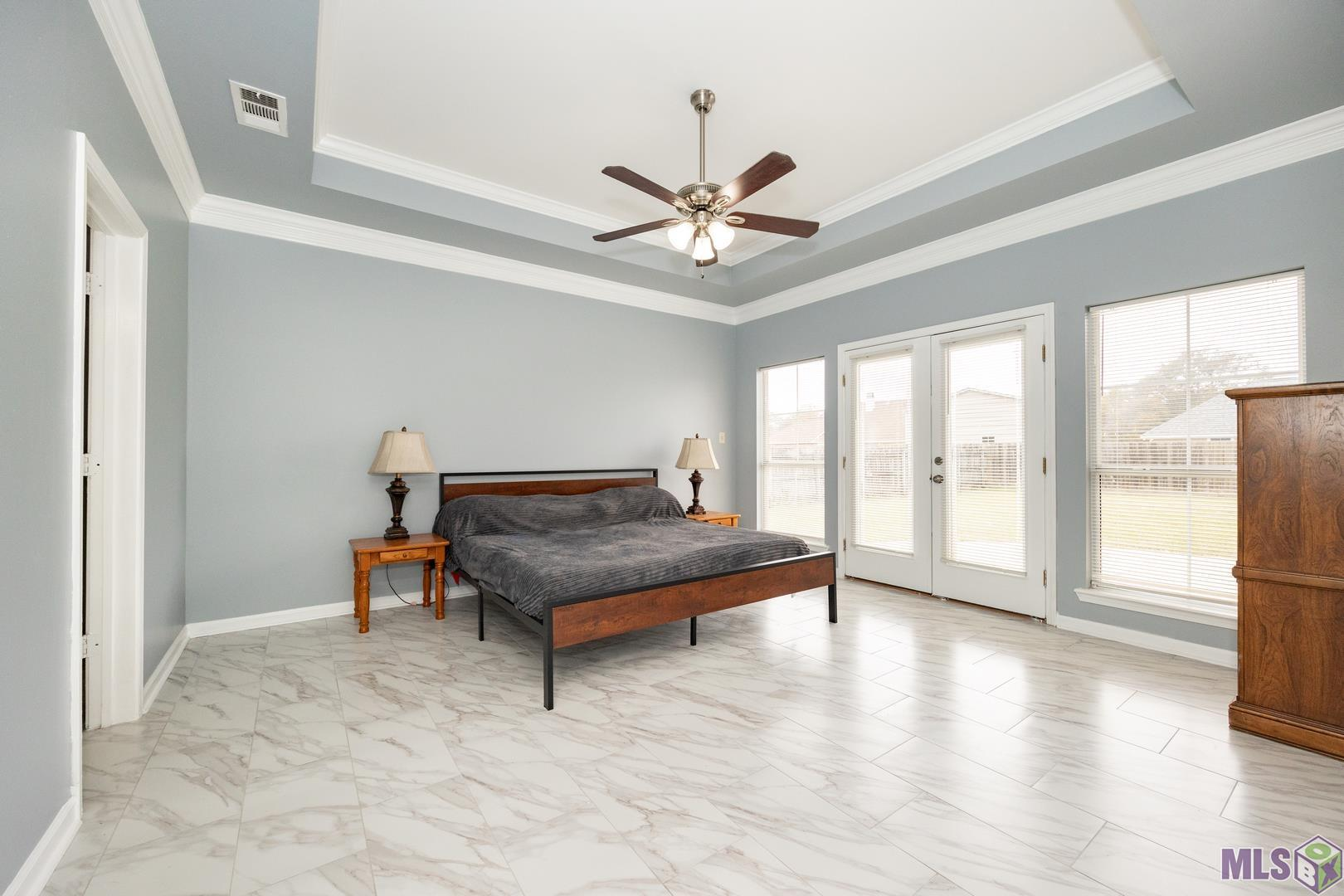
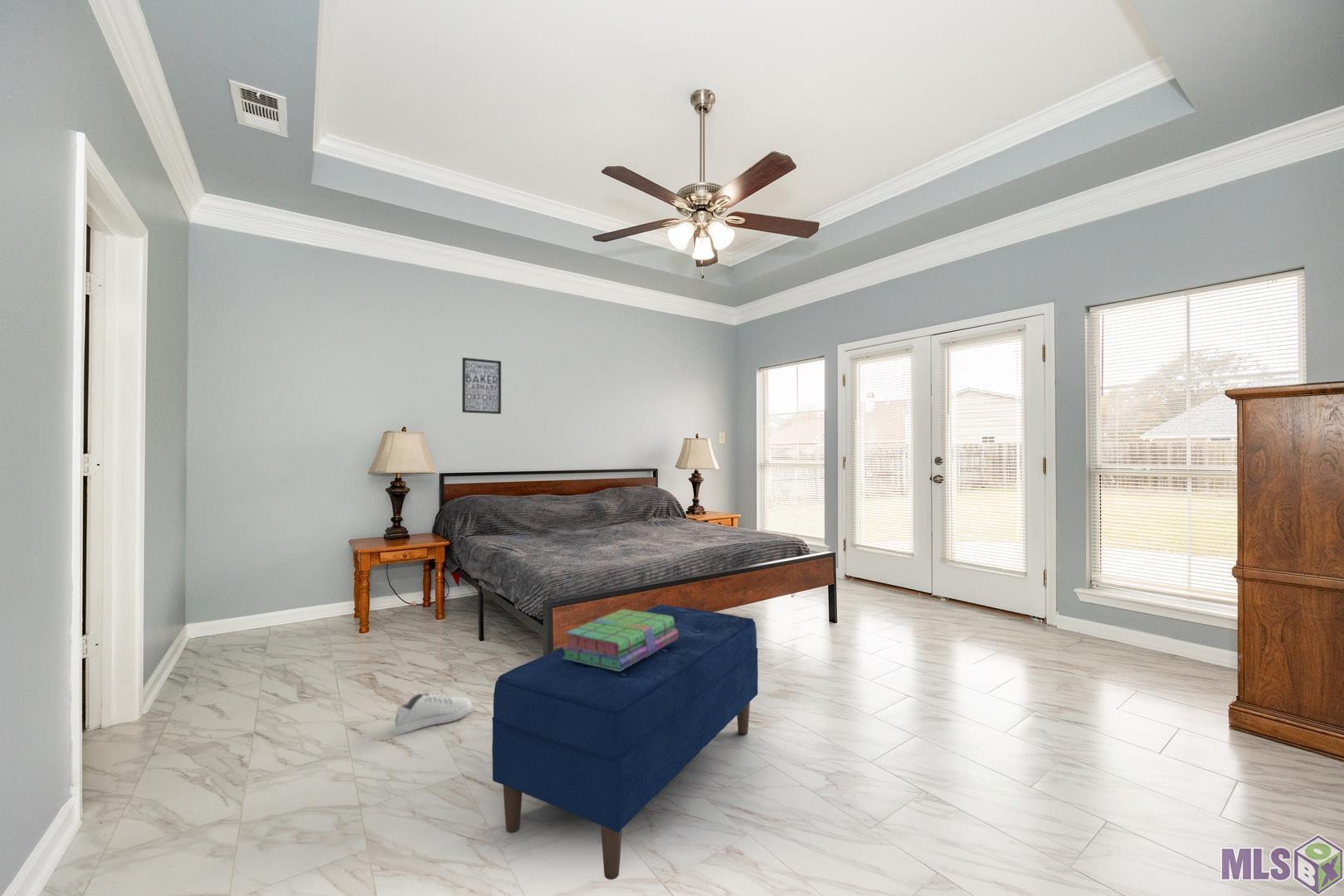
+ wall art [461,357,502,415]
+ shoe [393,692,473,736]
+ bench [491,604,759,880]
+ stack of books [562,608,678,671]
